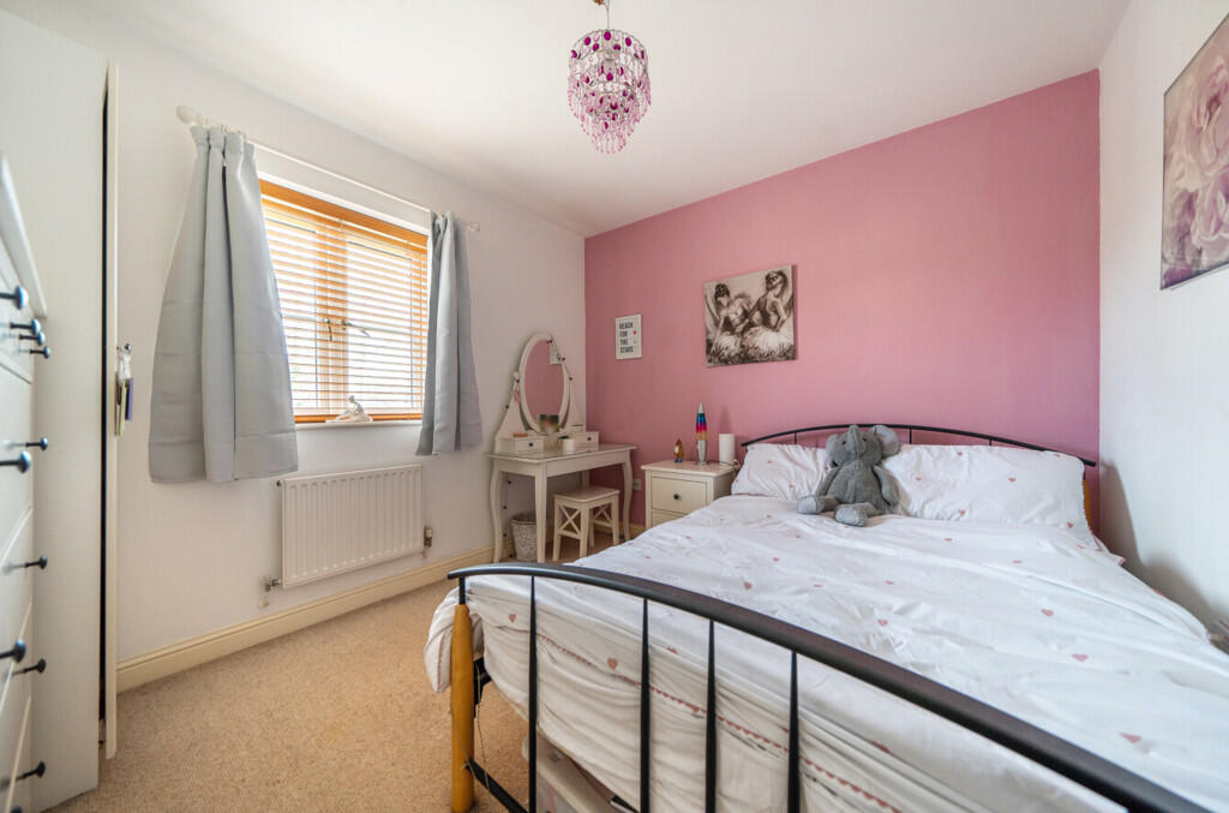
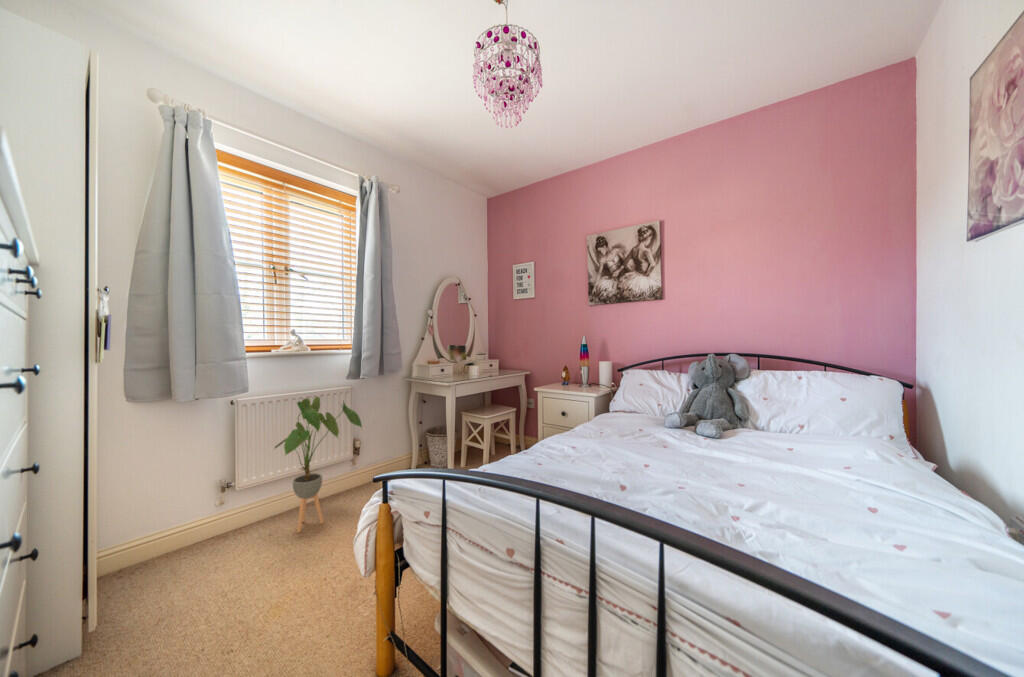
+ house plant [273,396,363,534]
